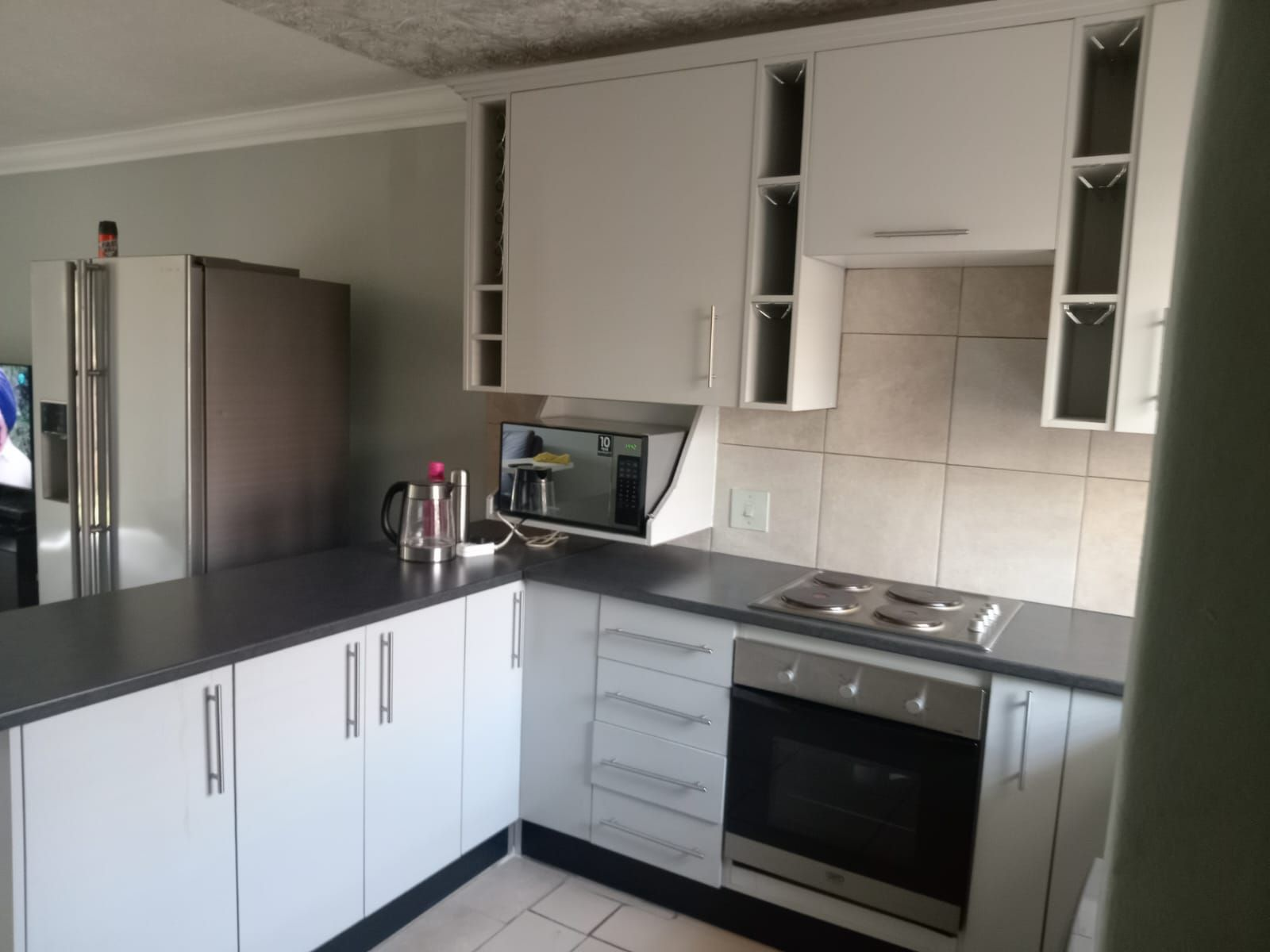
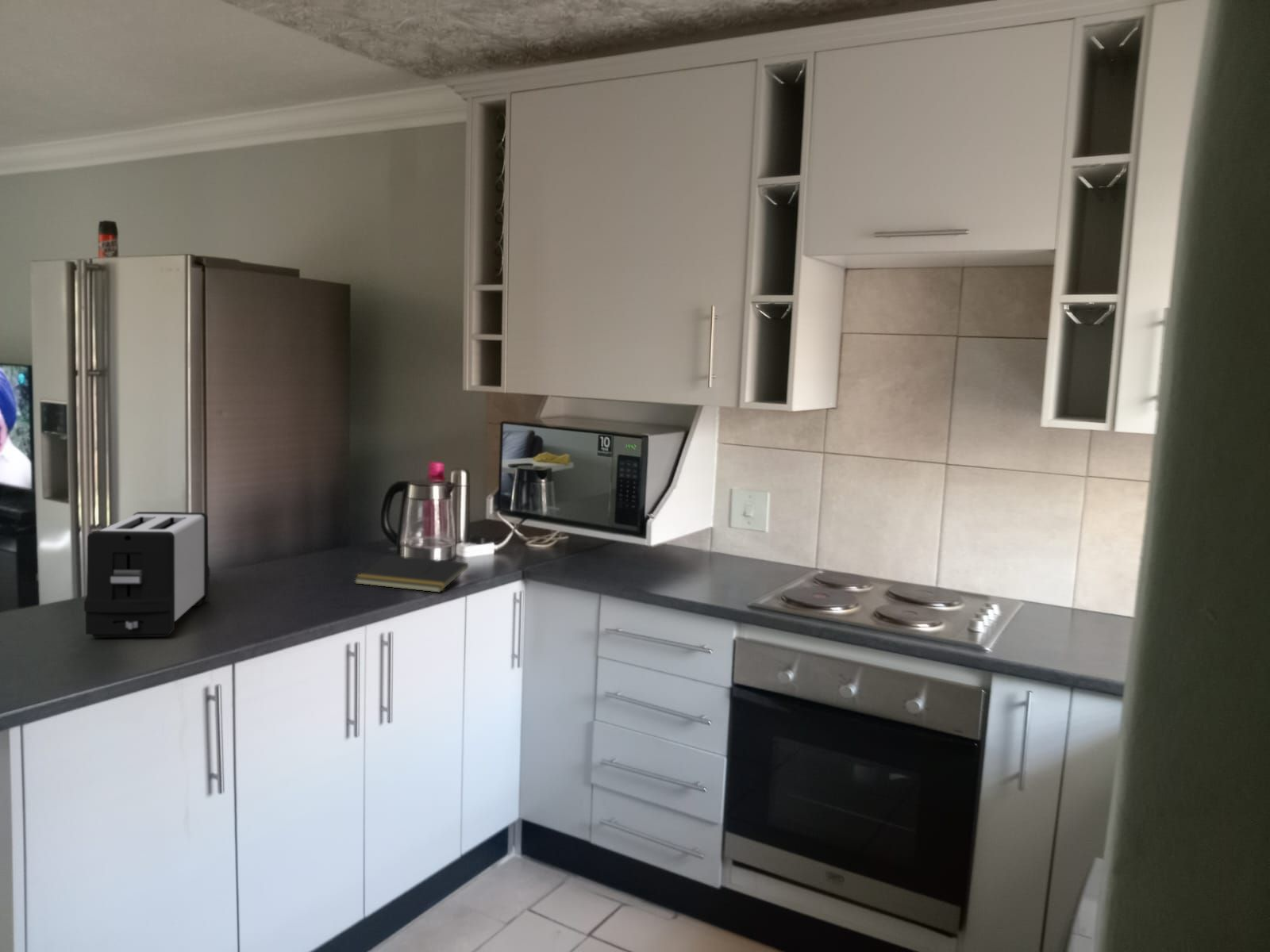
+ toaster [83,511,210,639]
+ notepad [353,554,469,593]
